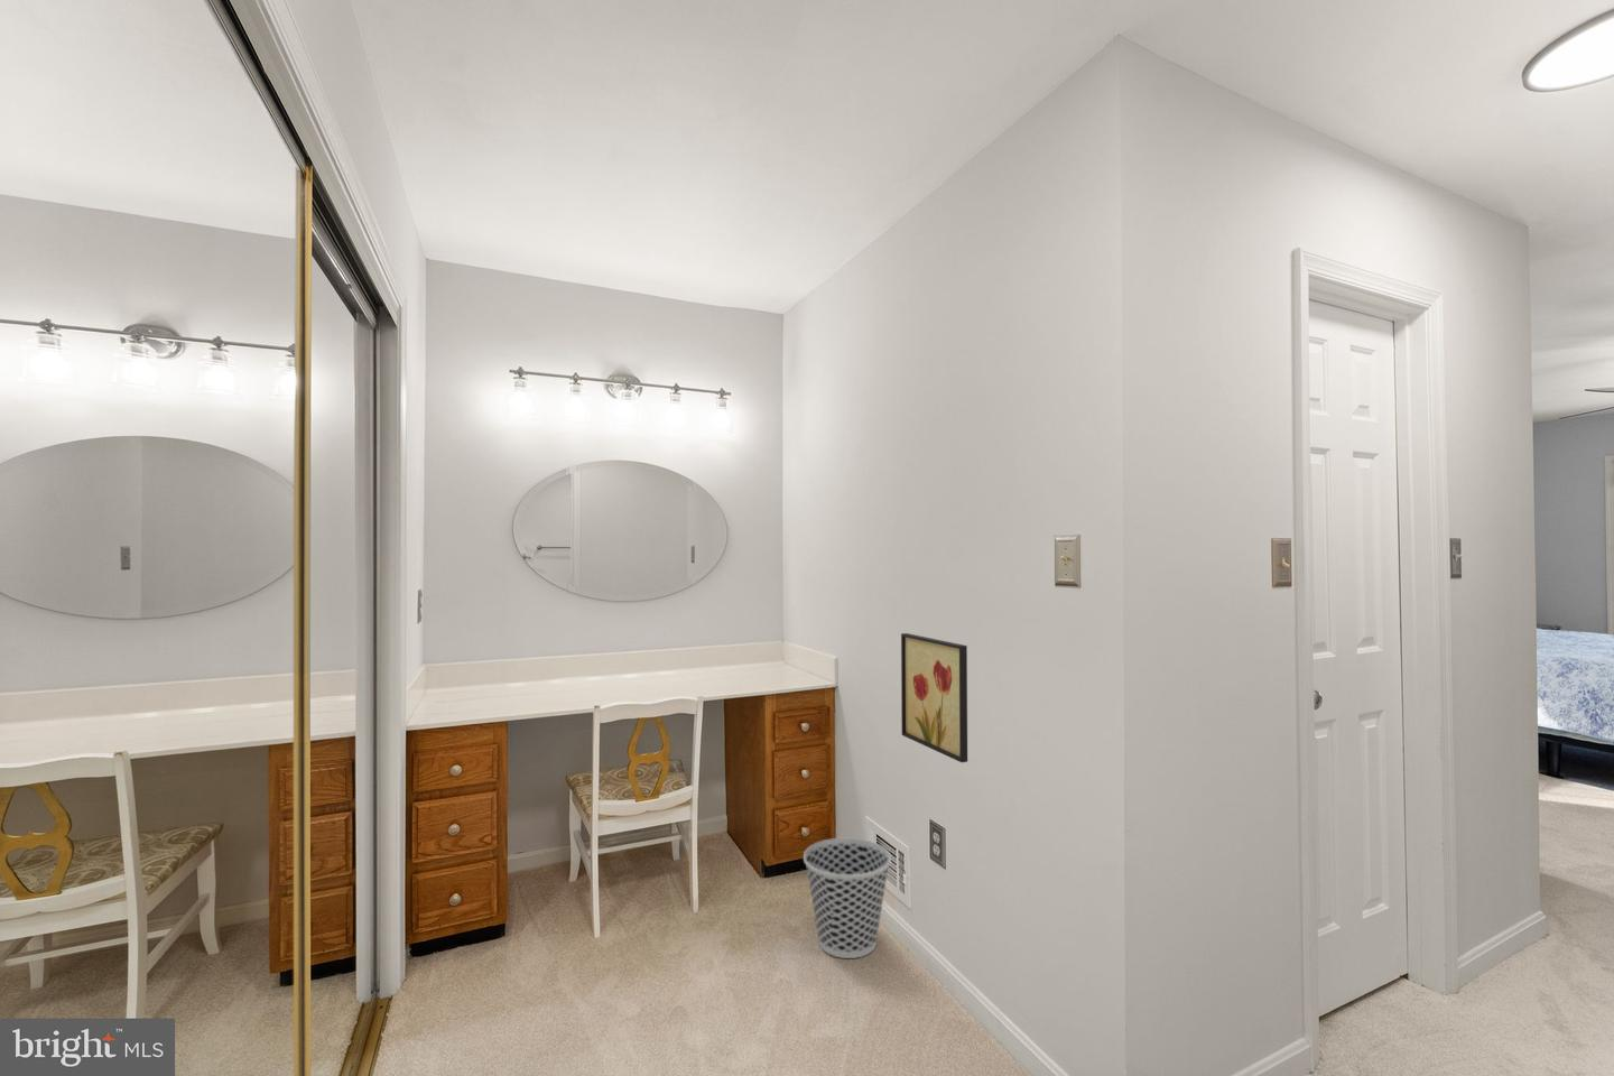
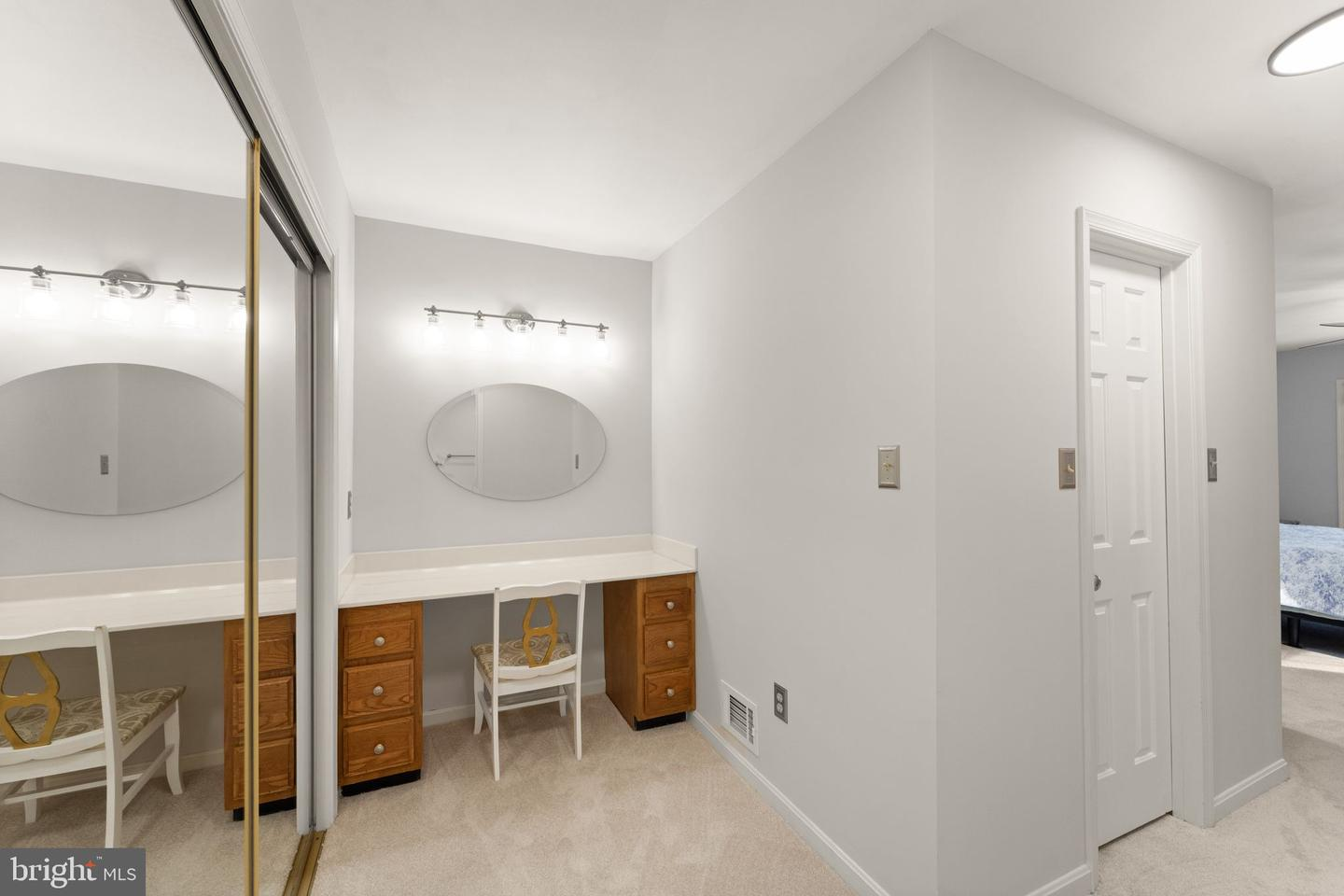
- wall art [899,632,968,764]
- wastebasket [802,837,892,960]
